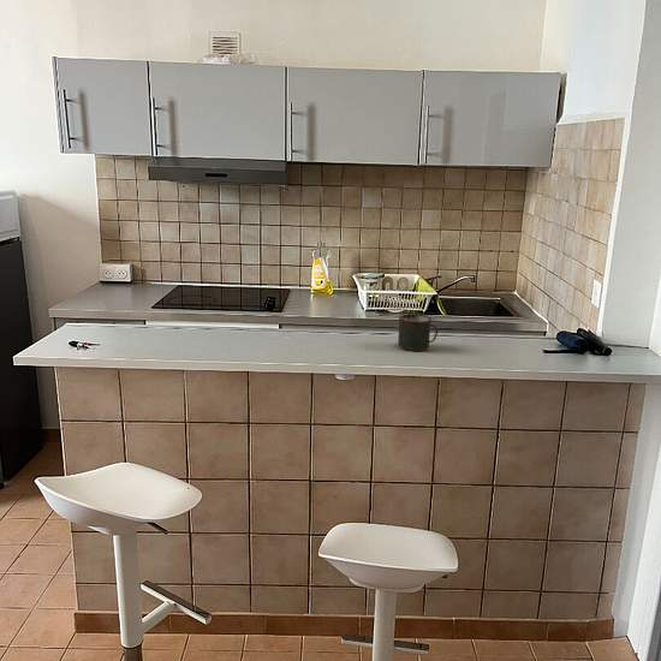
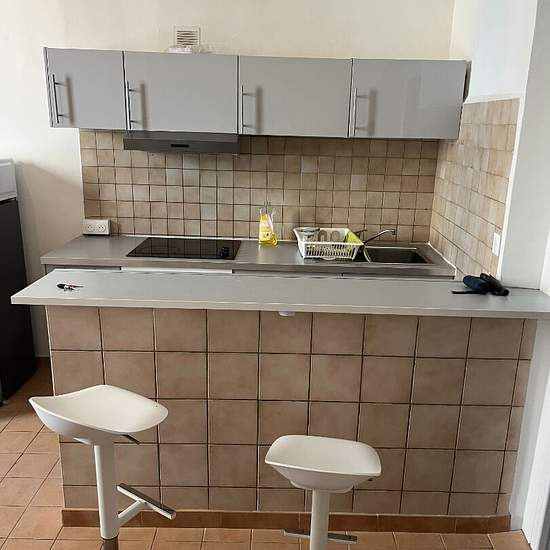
- mug [397,312,439,352]
